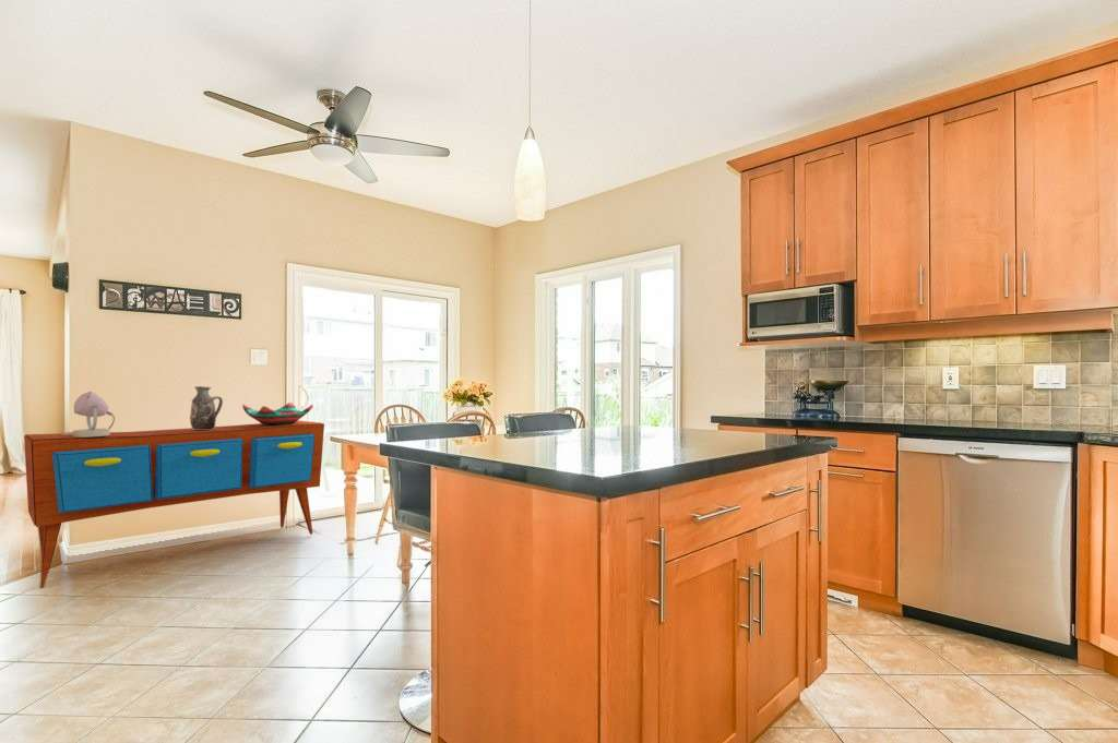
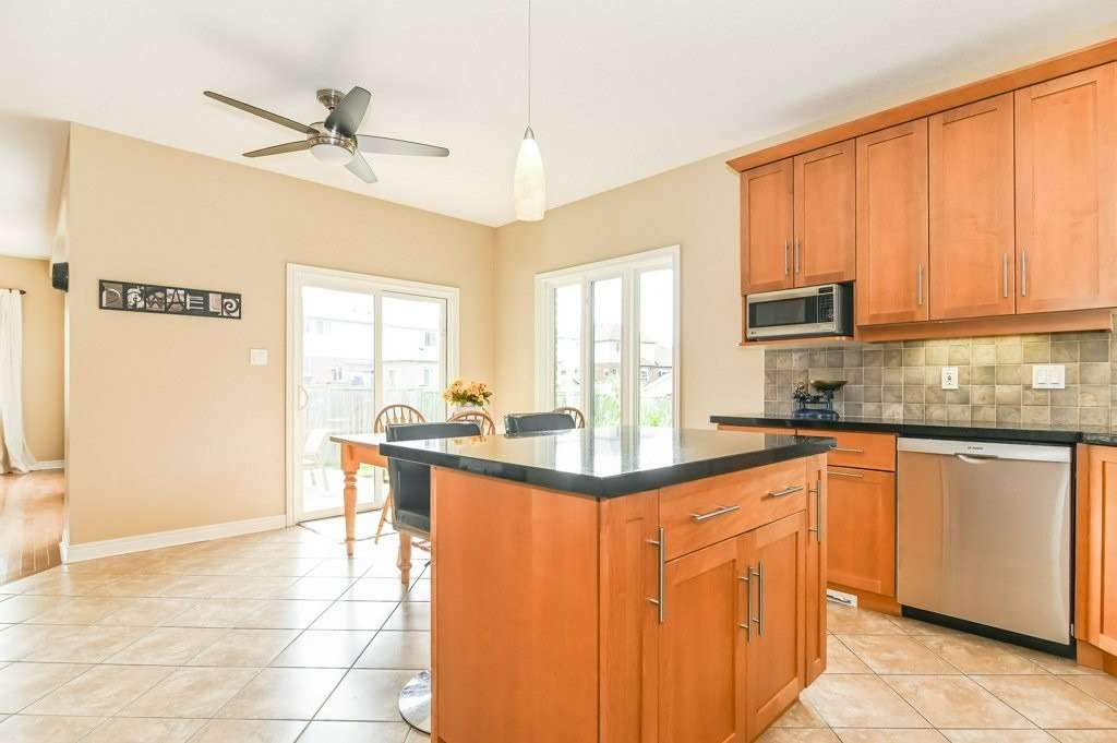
- table lamp [62,391,116,438]
- decorative bowl [241,402,314,426]
- sideboard [23,420,325,589]
- decorative vase [189,385,224,430]
